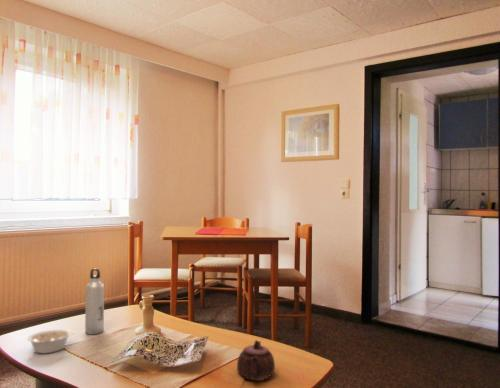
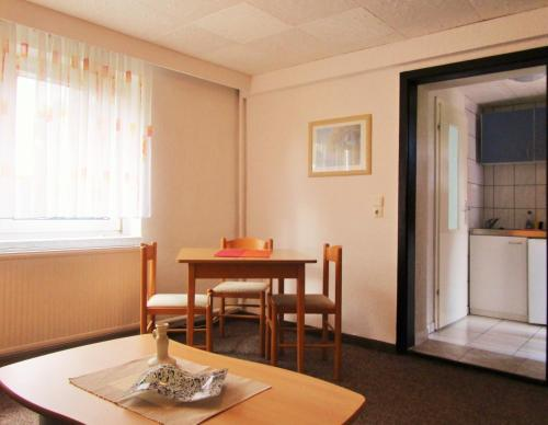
- teapot [236,339,276,381]
- legume [26,328,74,354]
- water bottle [84,268,105,335]
